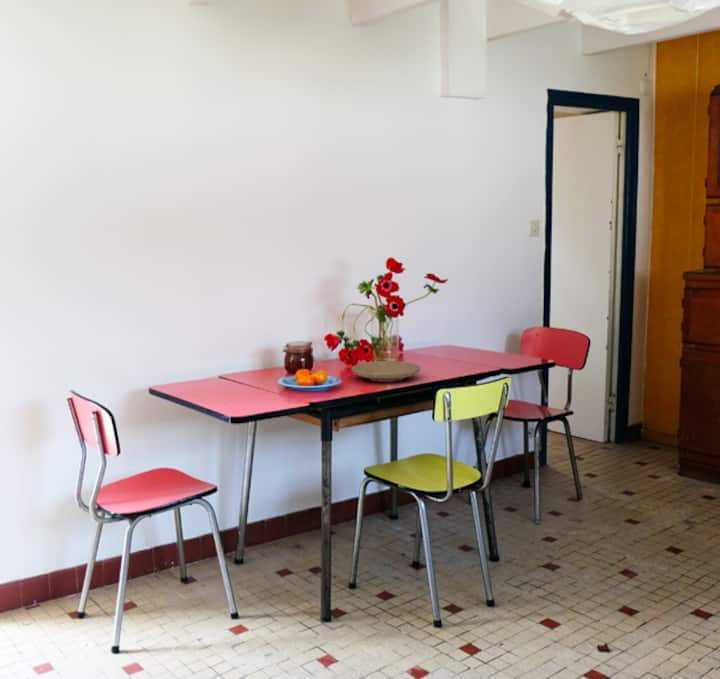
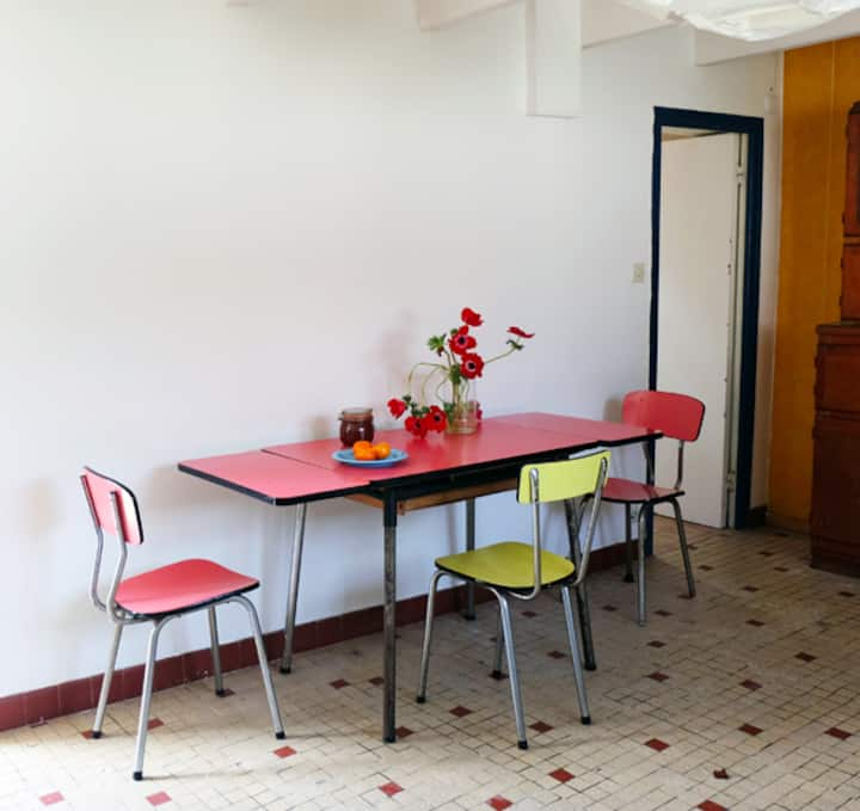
- plate [351,360,422,383]
